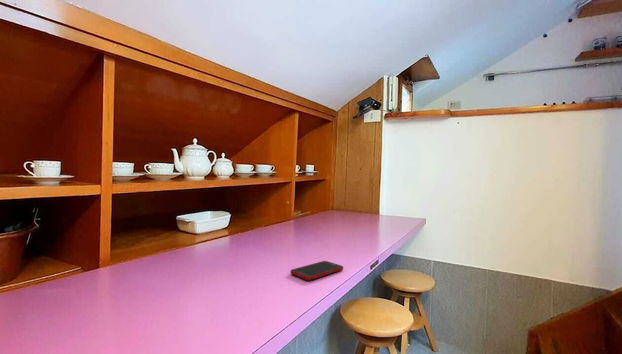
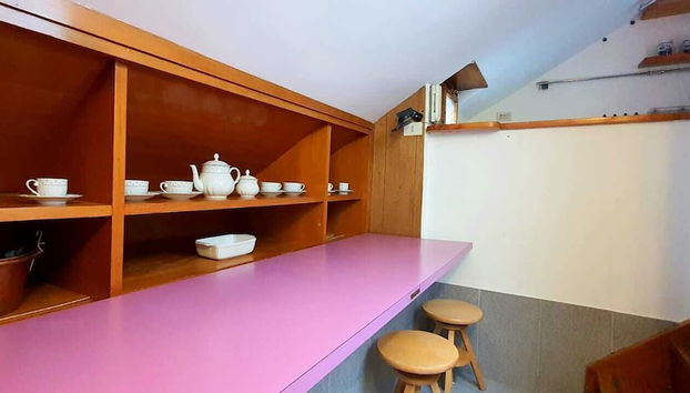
- cell phone [289,260,344,281]
